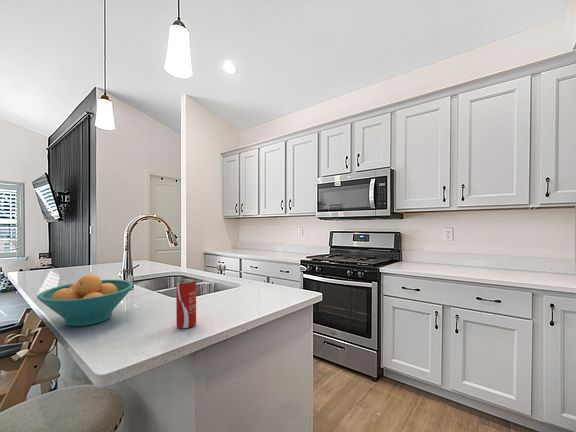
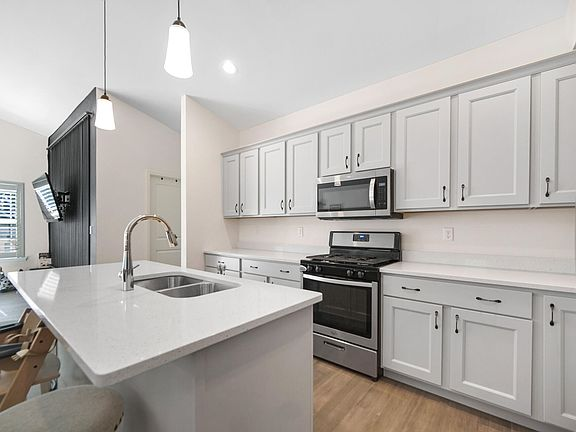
- beverage can [175,277,197,329]
- fruit bowl [36,273,135,327]
